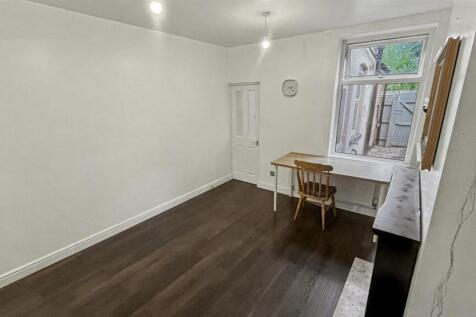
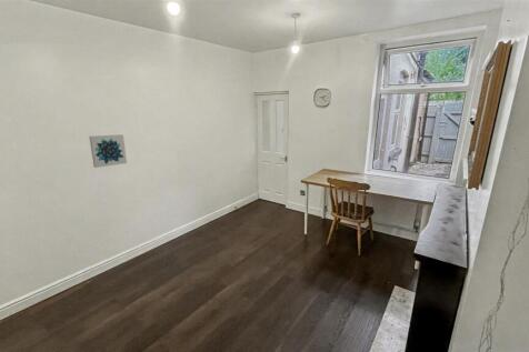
+ wall art [88,133,128,169]
